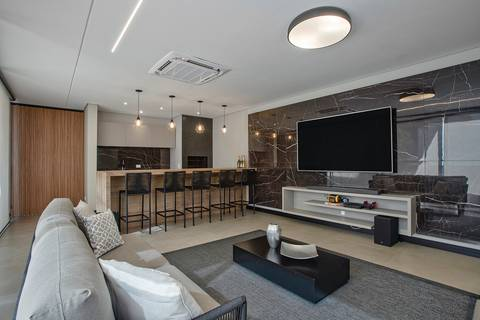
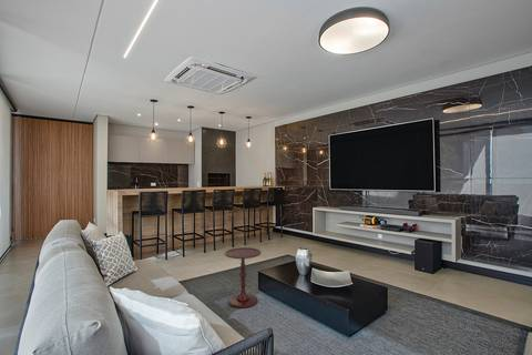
+ side table [224,246,263,308]
